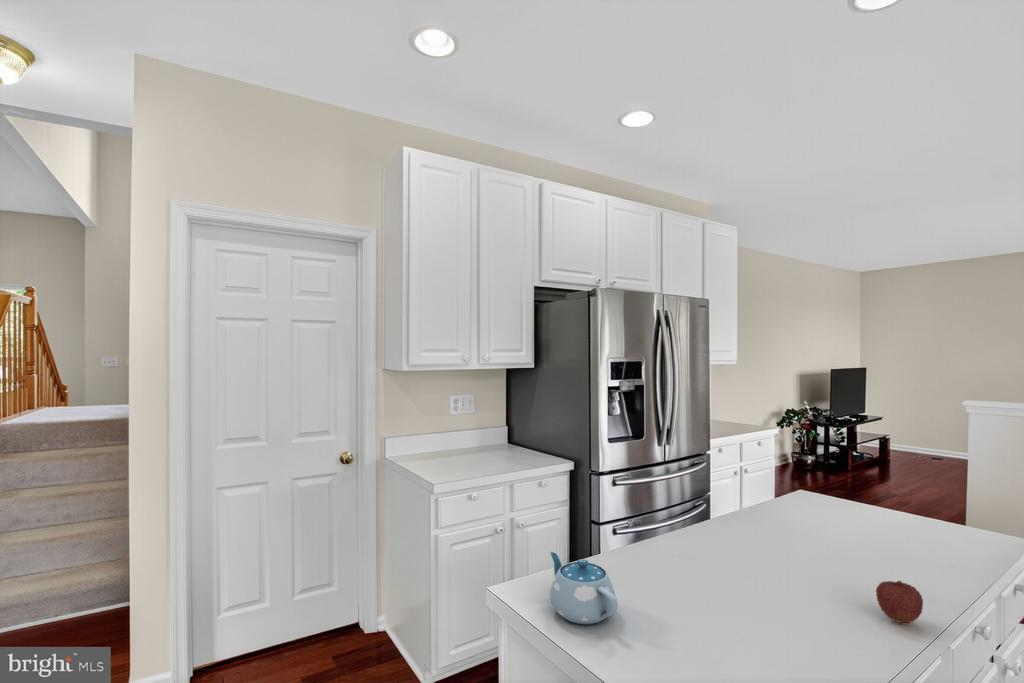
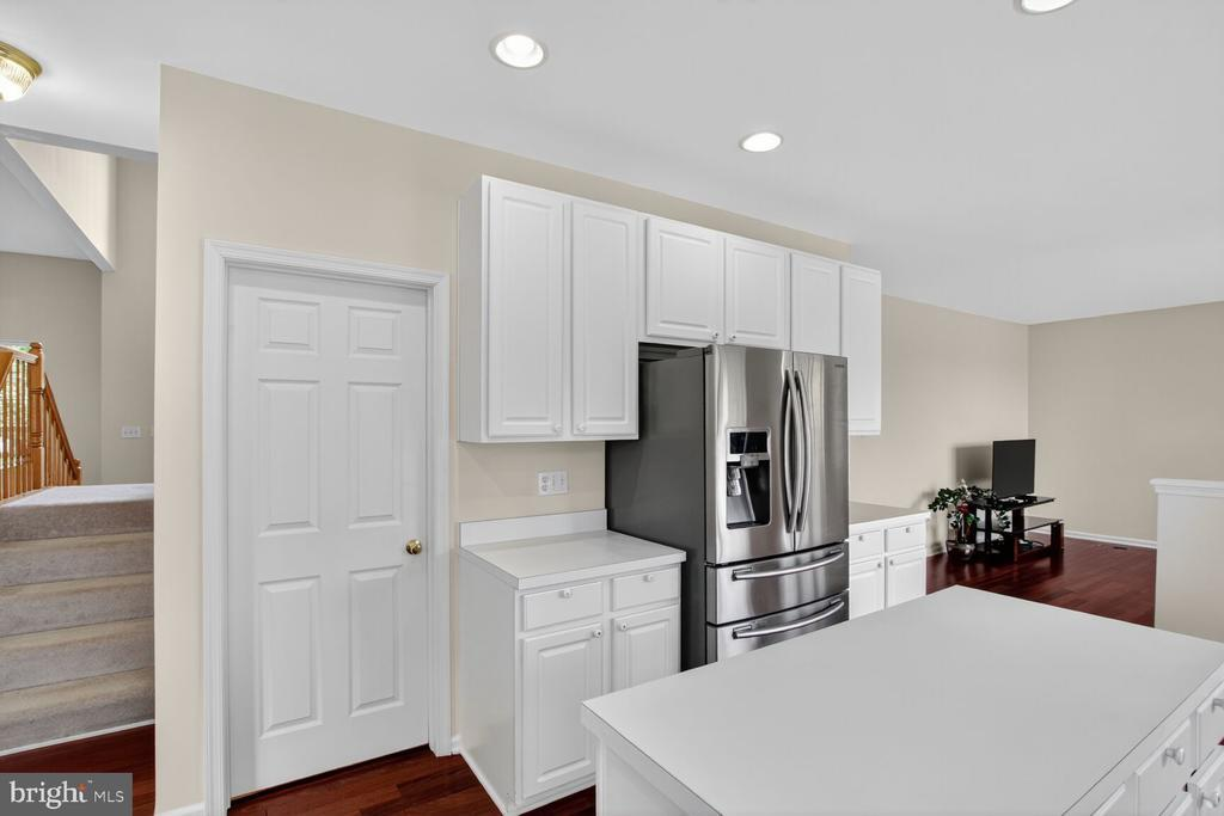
- fruit [875,580,924,624]
- chinaware [549,551,619,625]
